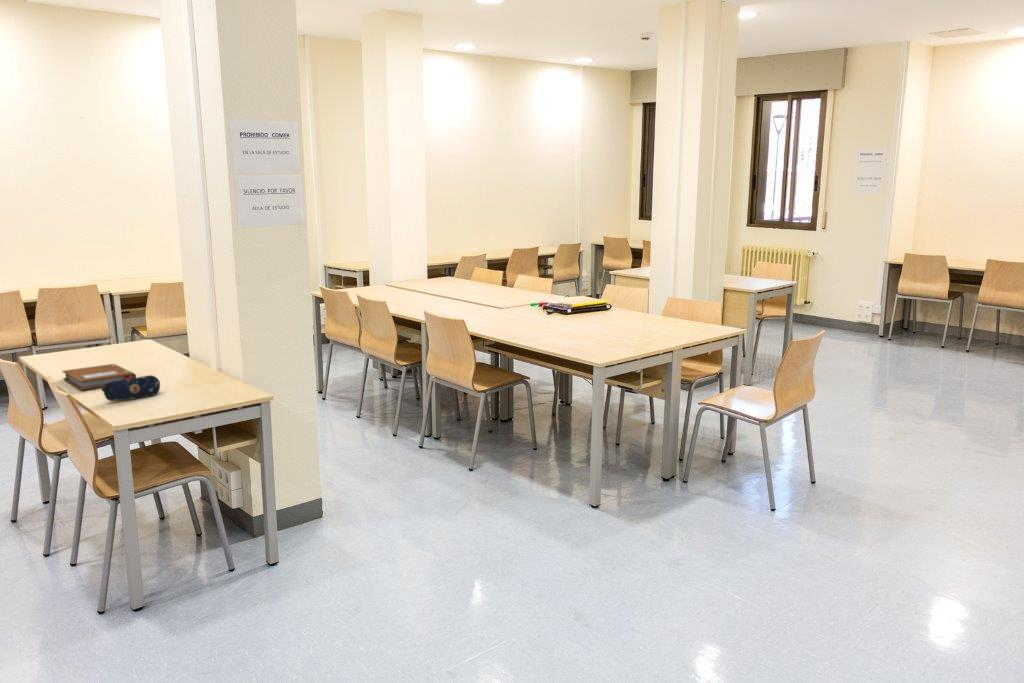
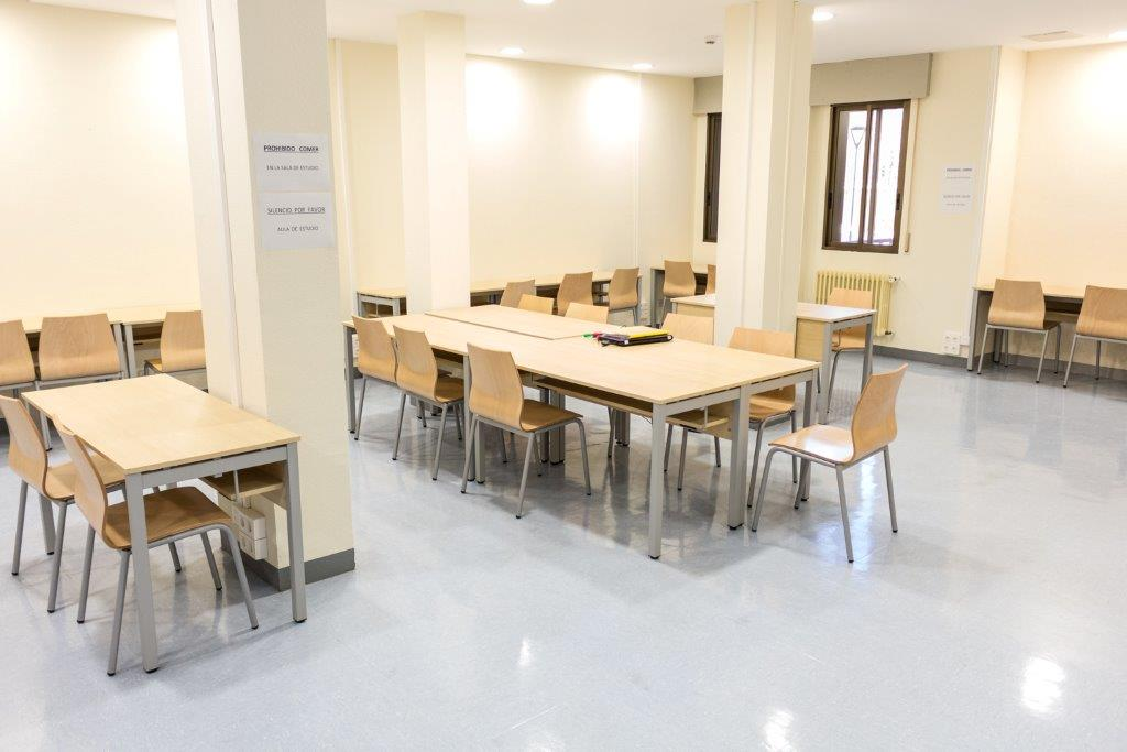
- notebook [61,363,137,391]
- pencil case [101,374,161,402]
